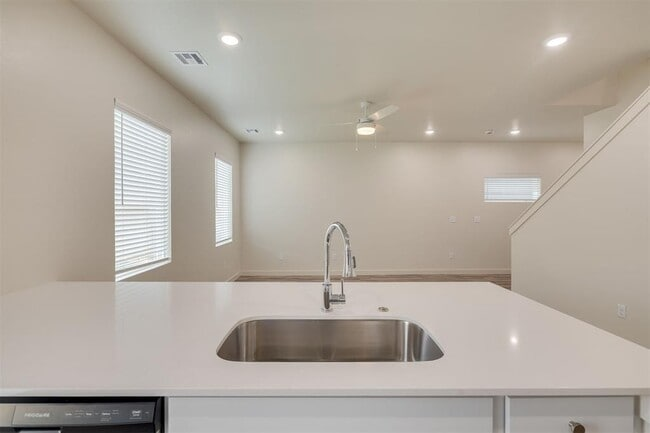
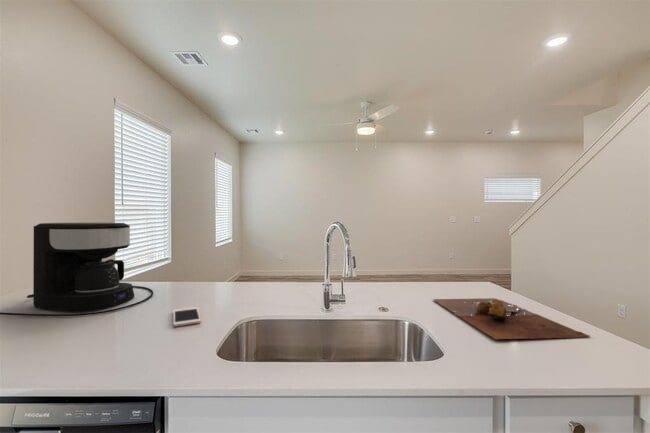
+ cell phone [172,306,202,328]
+ cutting board [432,297,590,340]
+ coffee maker [0,222,154,317]
